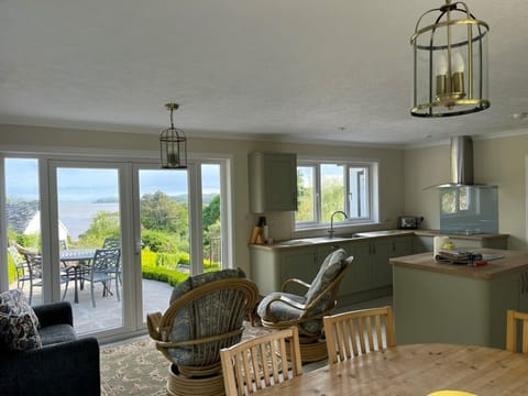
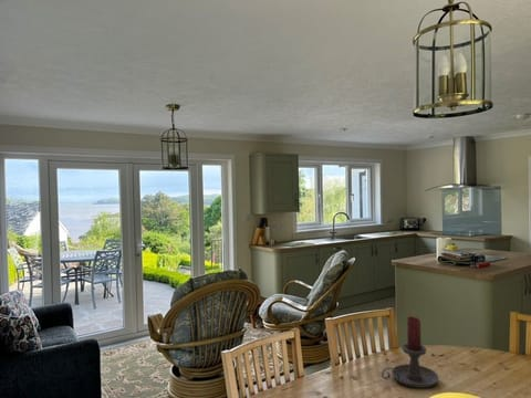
+ candle holder [381,315,439,389]
